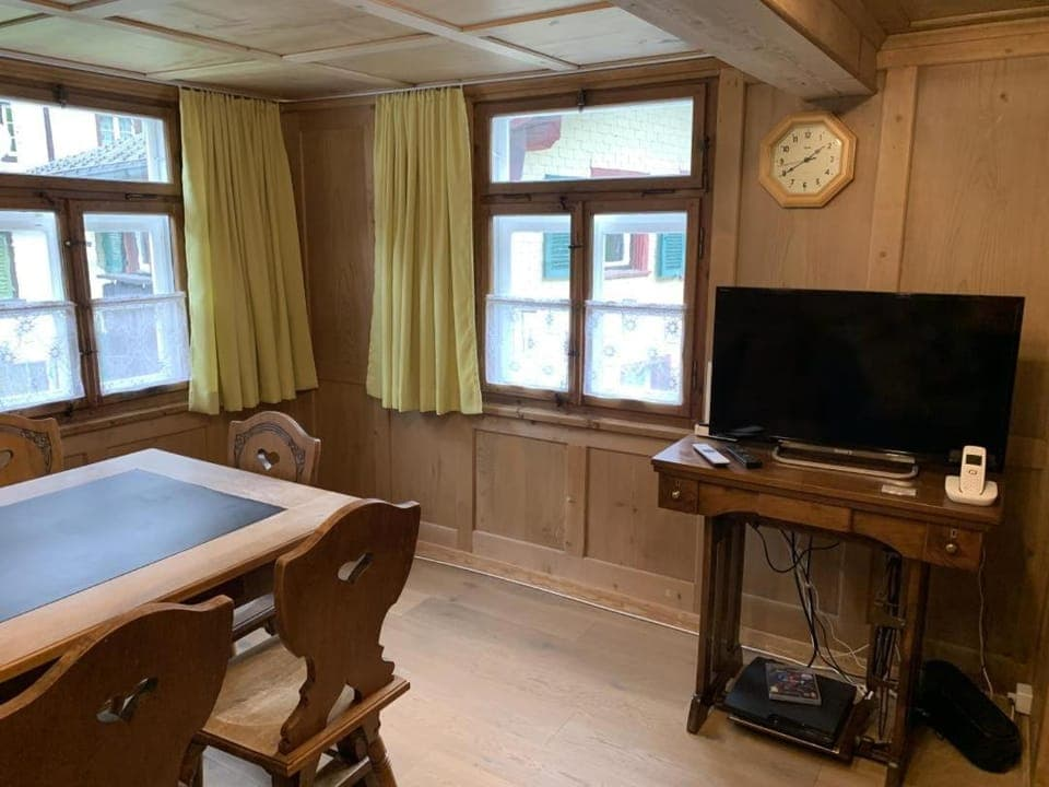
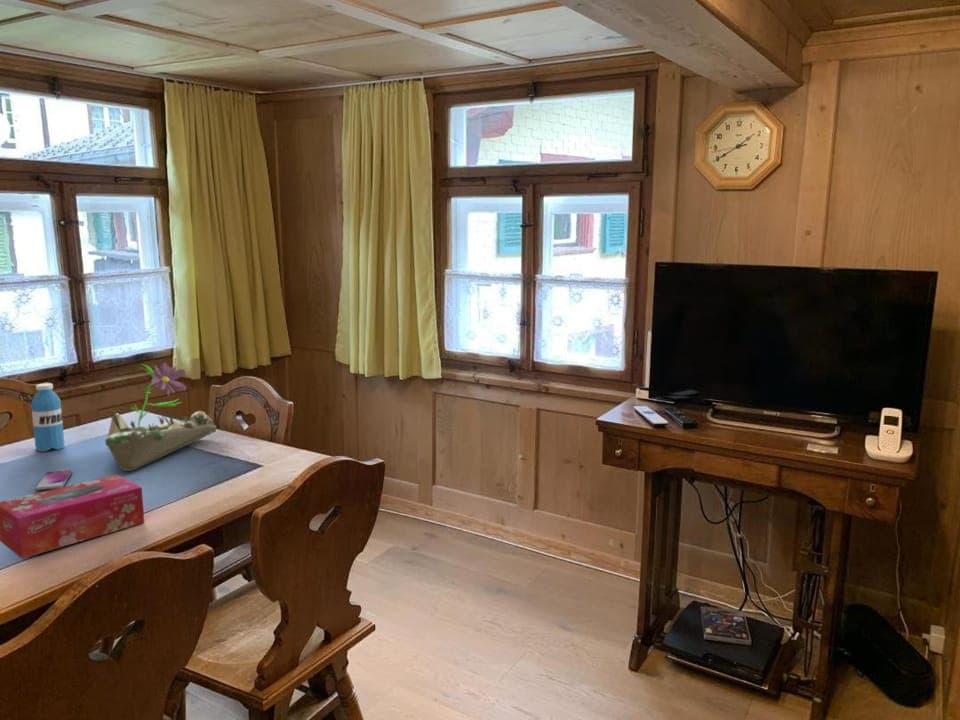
+ water bottle [30,382,65,452]
+ smartphone [34,469,73,491]
+ flower arrangement [103,362,217,472]
+ tissue box [0,474,145,559]
